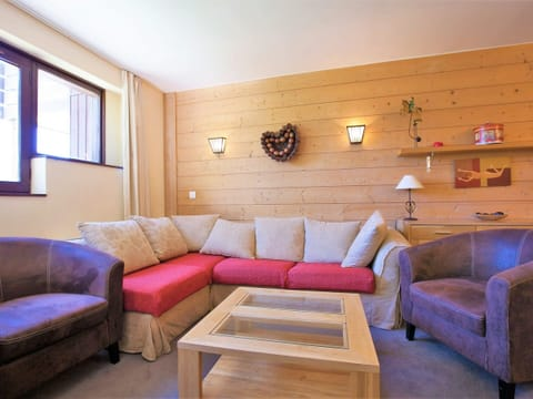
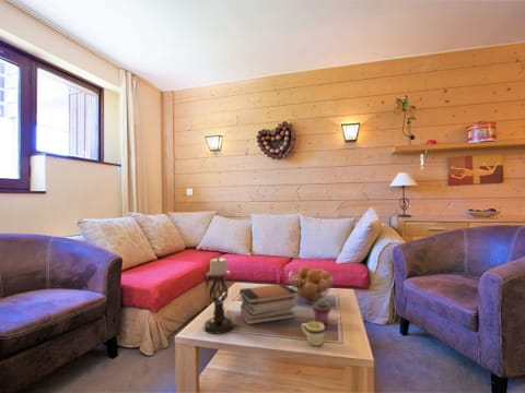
+ candle holder [203,255,235,335]
+ potted succulent [312,298,331,325]
+ book stack [238,283,299,325]
+ fruit basket [288,265,335,305]
+ mug [301,321,326,347]
